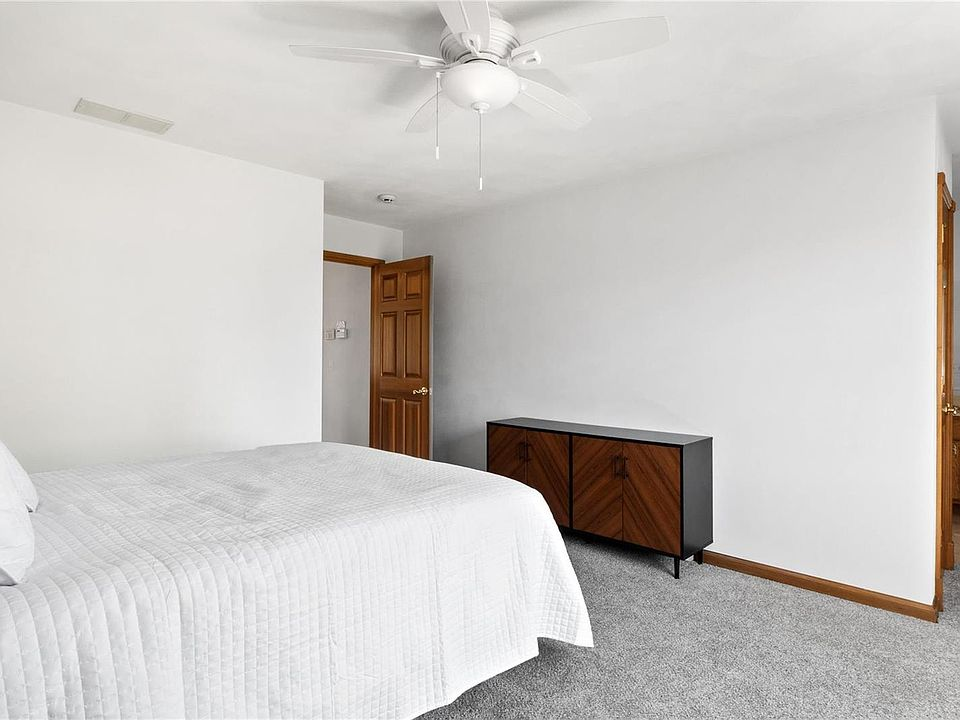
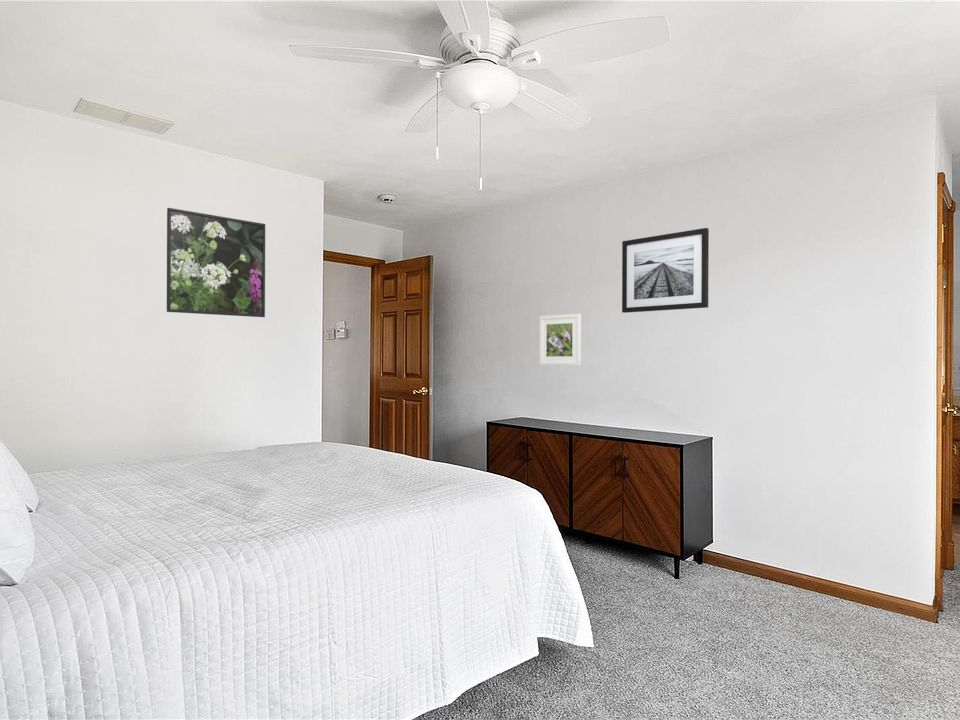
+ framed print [166,207,266,318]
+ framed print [538,313,582,366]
+ wall art [621,227,710,314]
